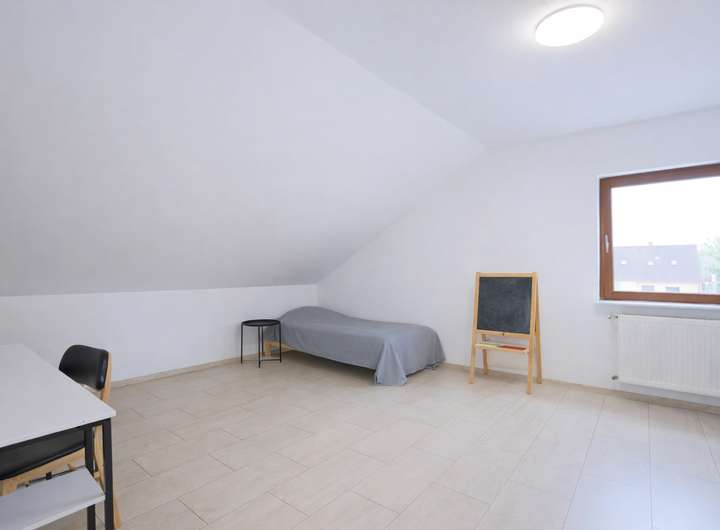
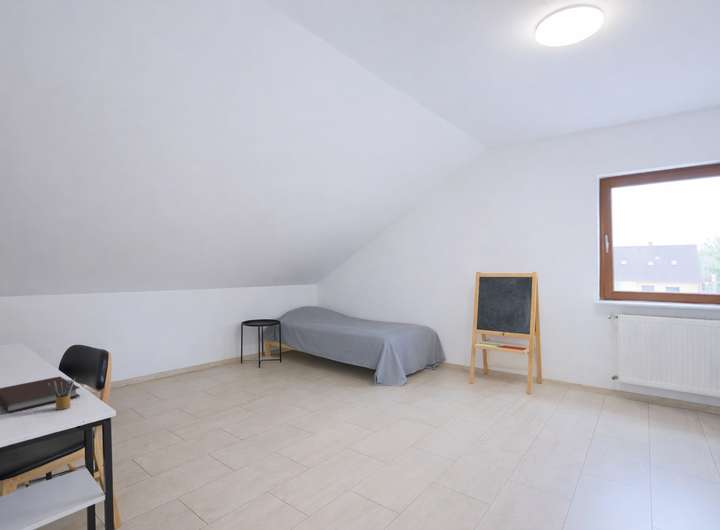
+ pencil box [48,377,76,411]
+ notebook [0,376,81,413]
